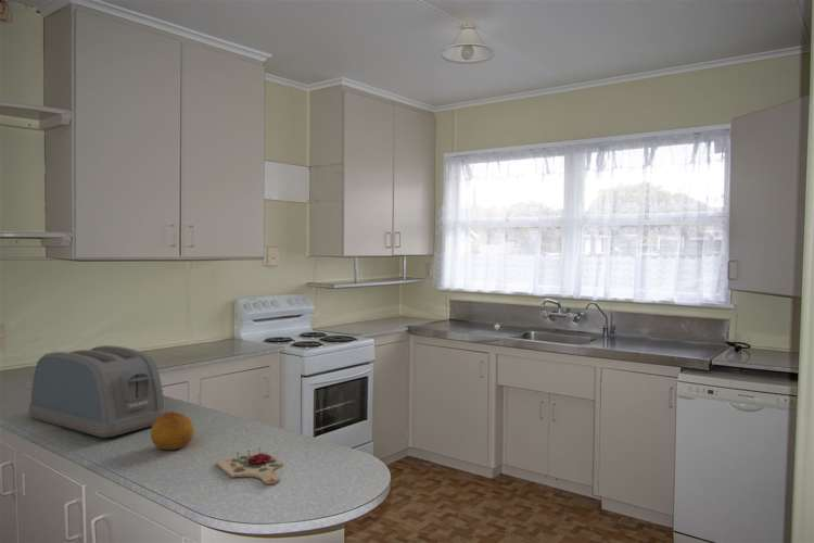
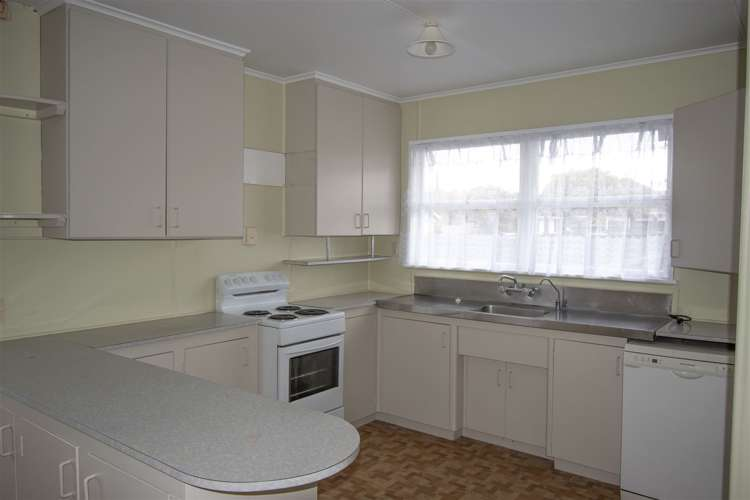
- toaster [27,344,166,439]
- fruit [150,411,195,451]
- cutting board [215,447,284,484]
